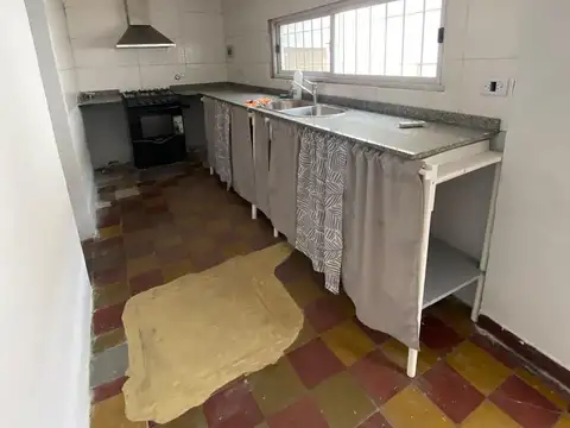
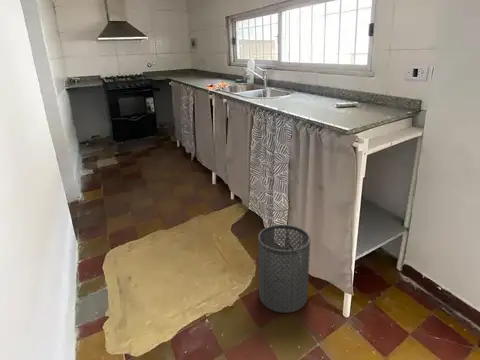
+ trash can [257,223,311,314]
